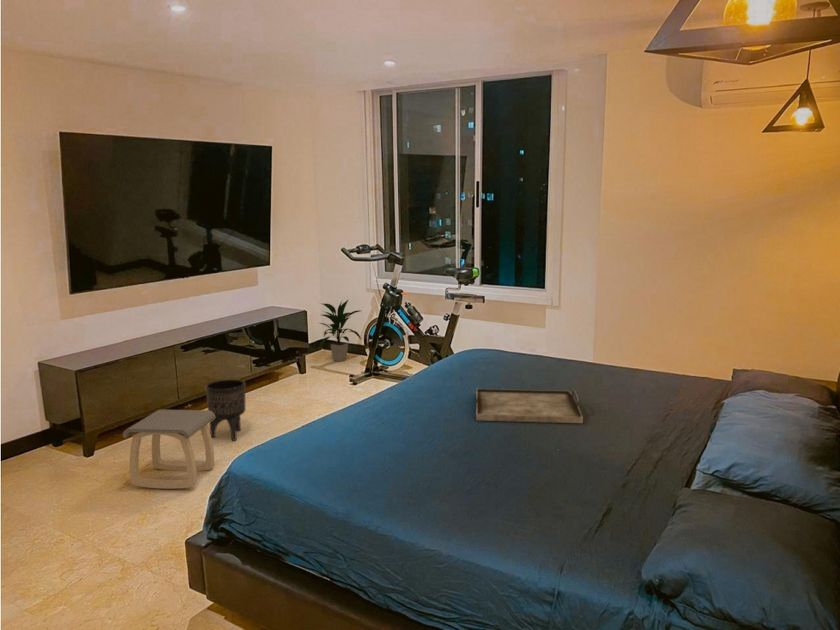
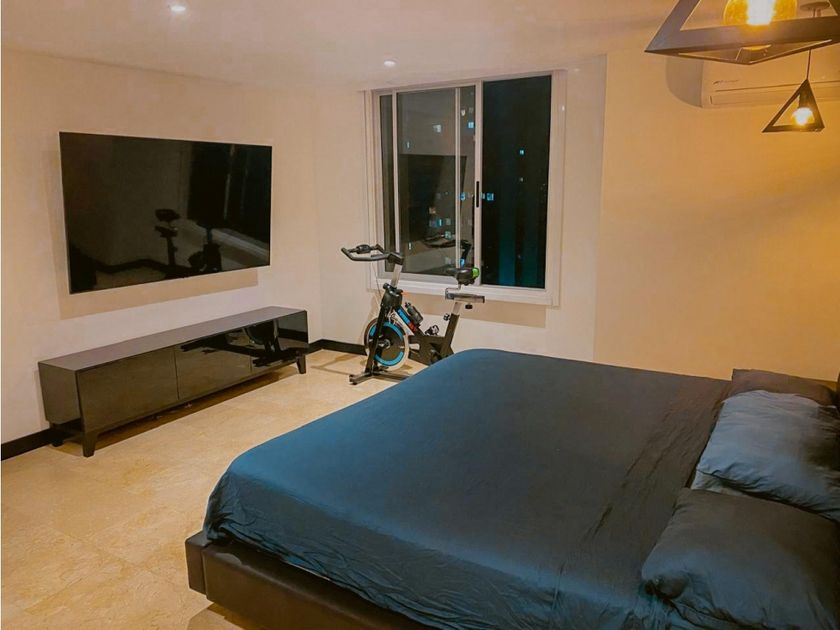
- stool [122,409,215,490]
- indoor plant [317,299,362,362]
- planter [205,379,246,442]
- serving tray [475,387,584,424]
